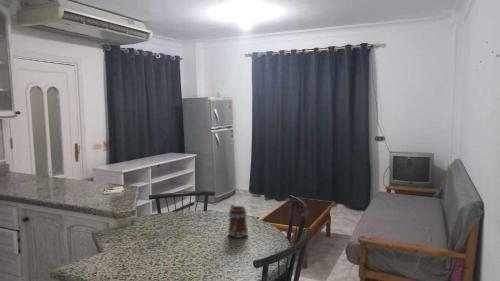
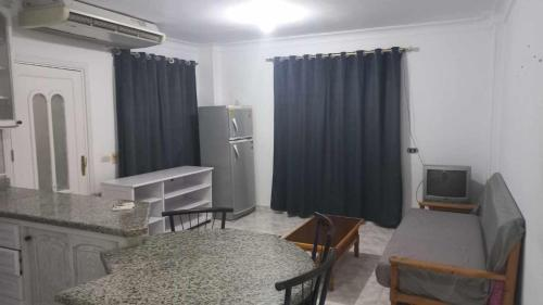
- mug [227,203,249,239]
